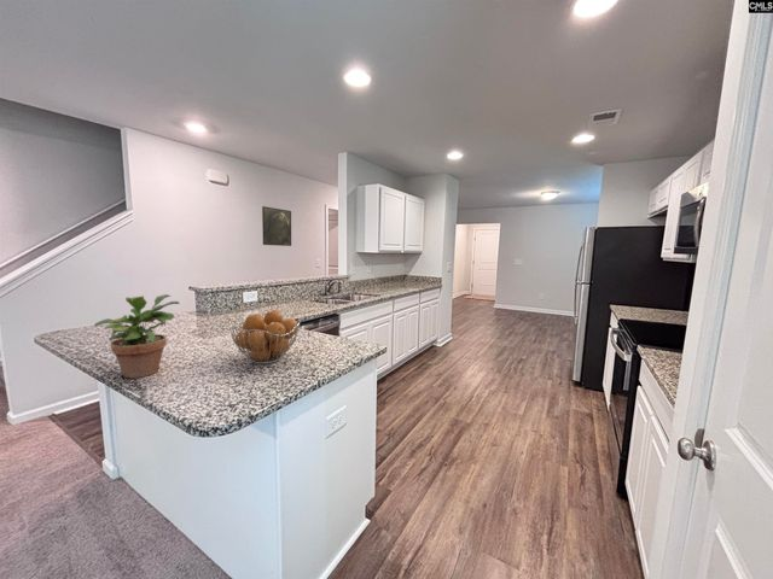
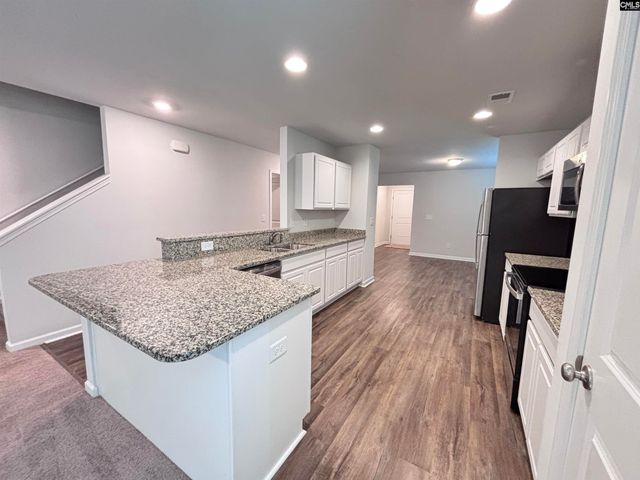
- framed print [261,205,292,247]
- potted plant [93,293,180,379]
- fruit basket [228,309,301,365]
